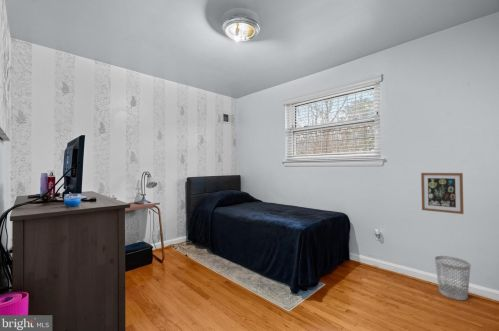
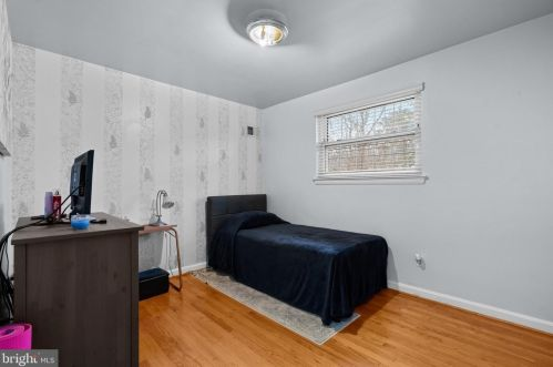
- wastebasket [434,255,472,301]
- wall art [420,172,465,215]
